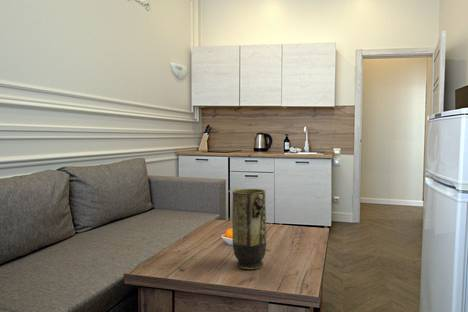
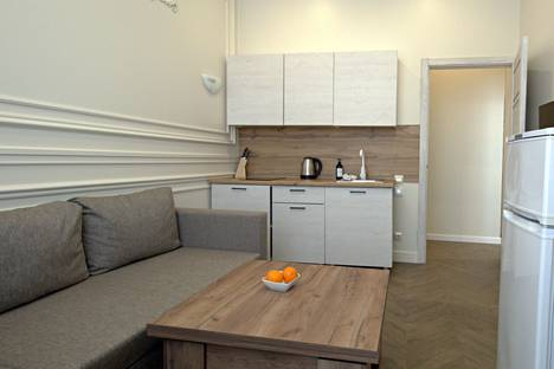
- vase [231,188,267,270]
